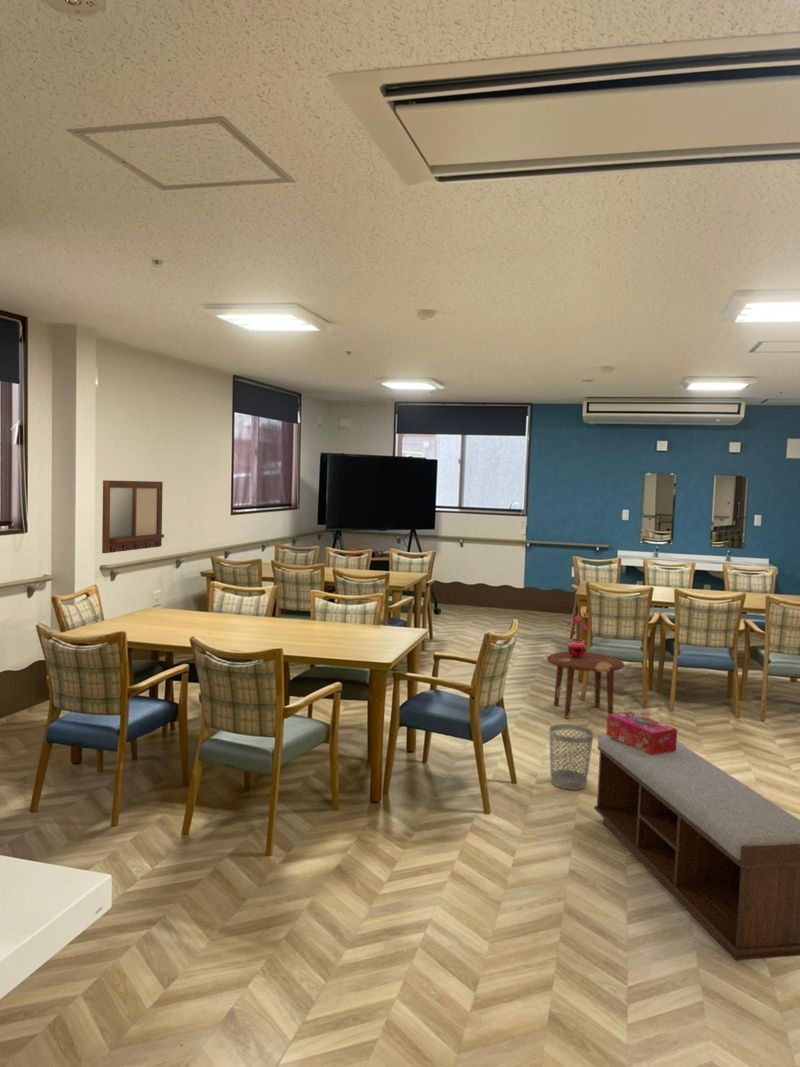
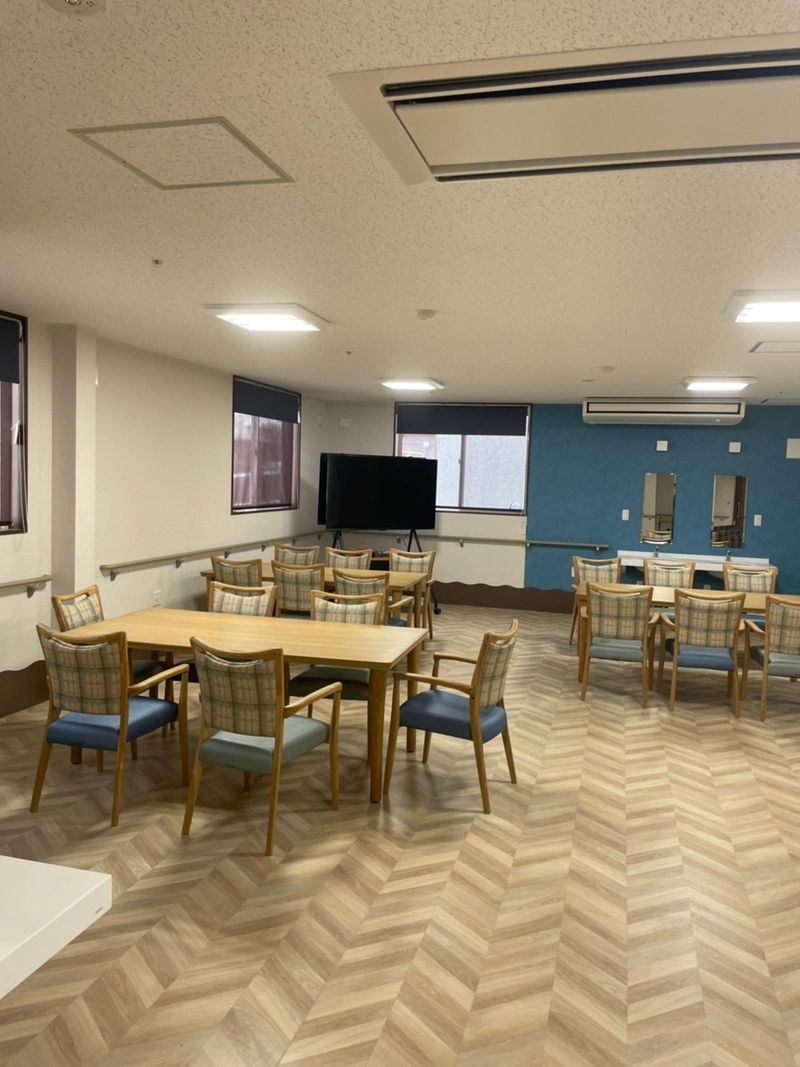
- writing board [101,479,165,554]
- bench [593,731,800,961]
- potted plant [565,610,590,658]
- tissue box [605,710,678,755]
- wastebasket [548,723,595,791]
- side table [546,651,625,719]
